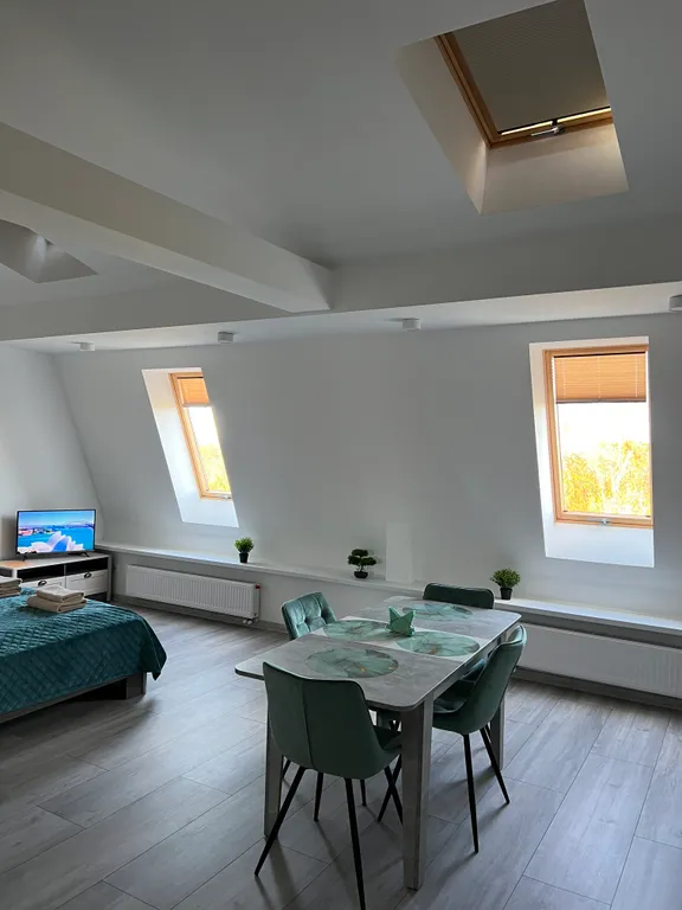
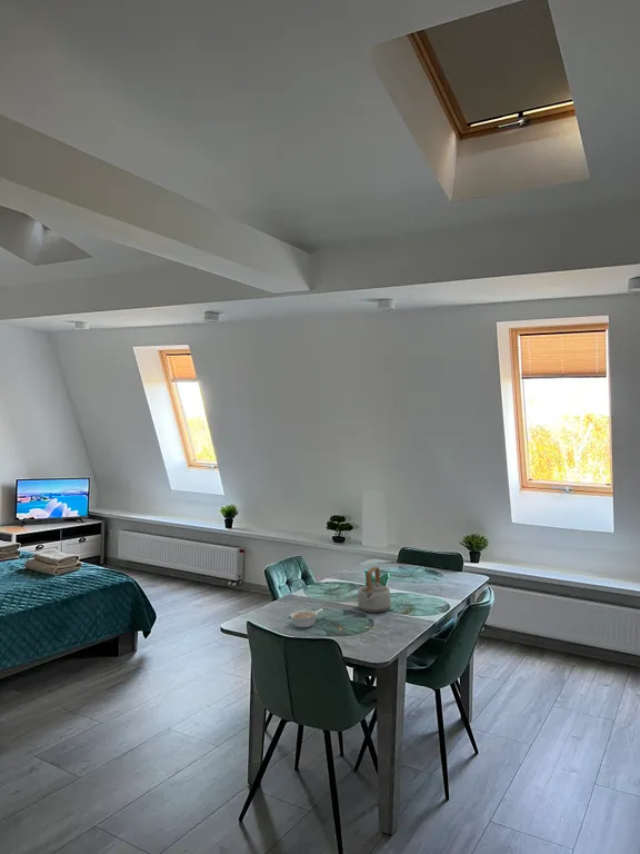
+ teapot [357,566,392,614]
+ legume [289,607,323,628]
